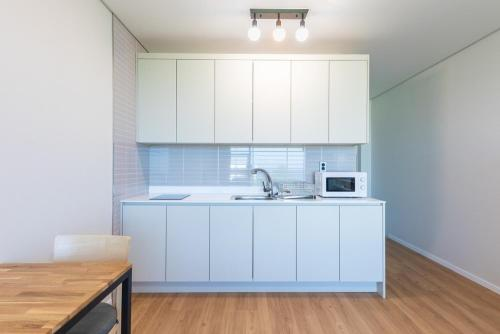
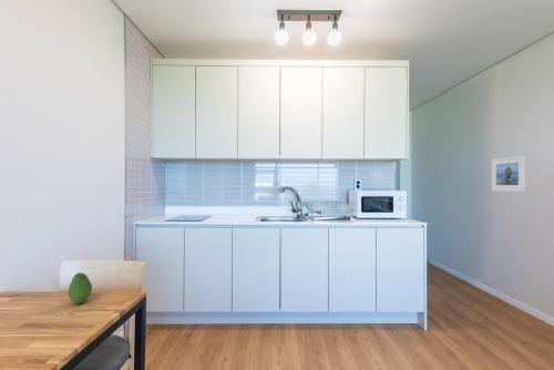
+ fruit [68,271,93,305]
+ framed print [491,154,526,193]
